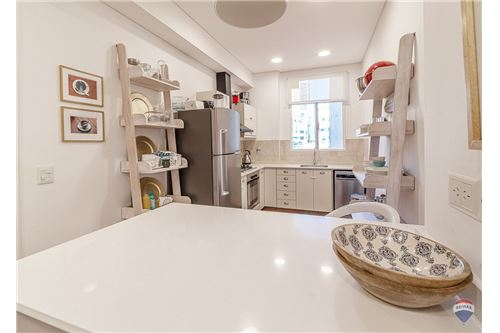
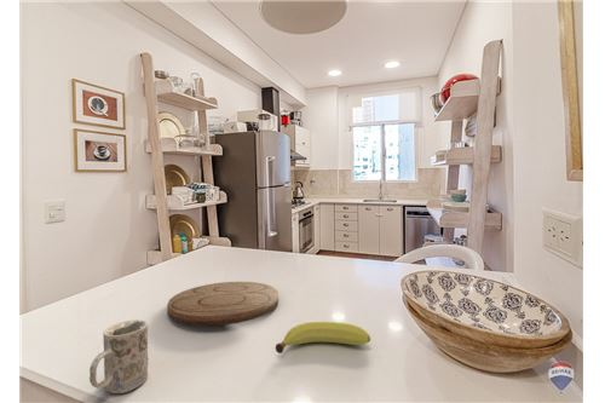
+ cutting board [166,281,280,327]
+ fruit [275,321,371,355]
+ mug [88,318,149,395]
